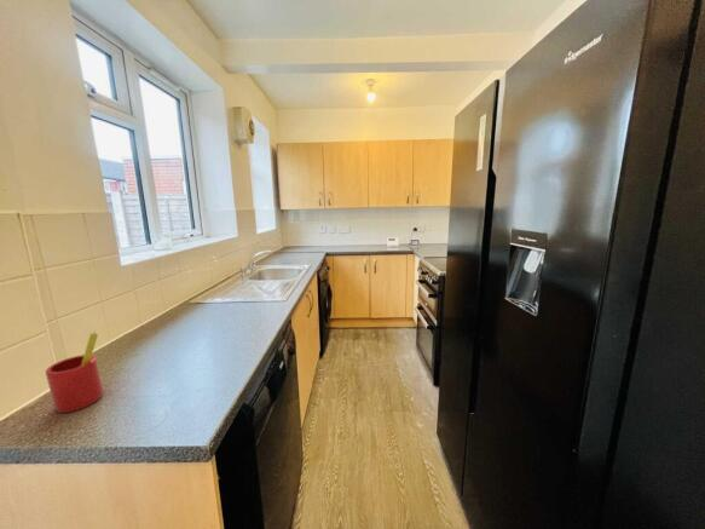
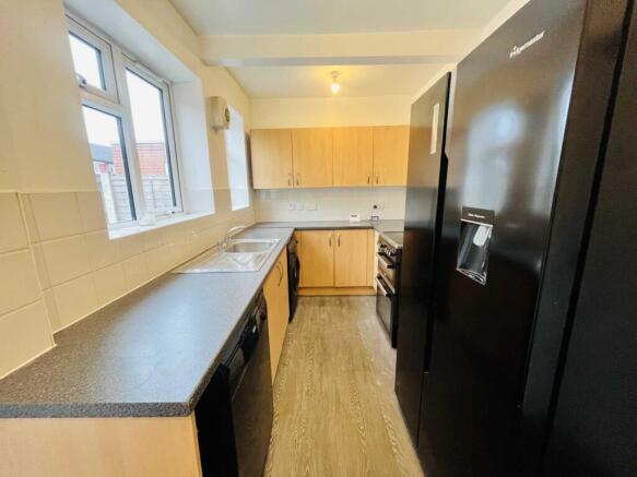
- straw [45,330,104,414]
